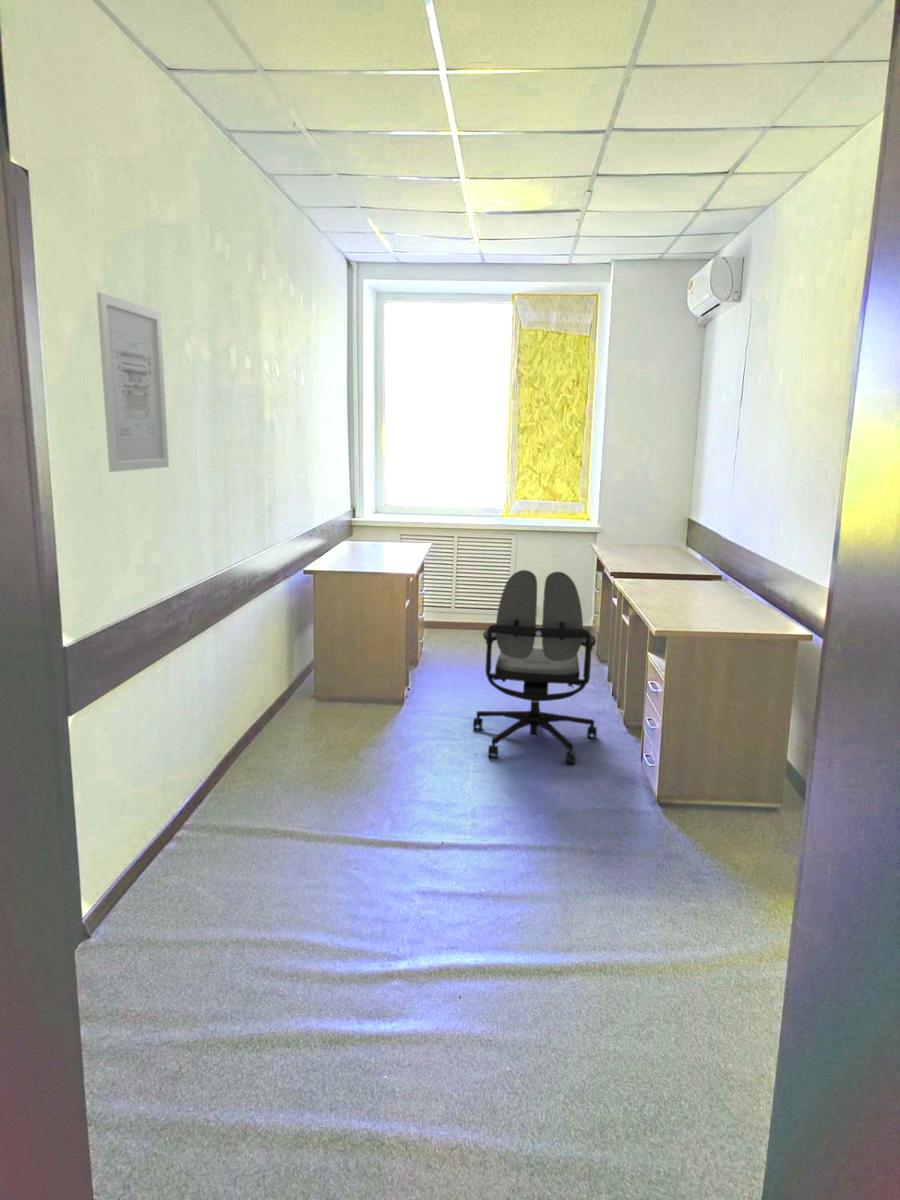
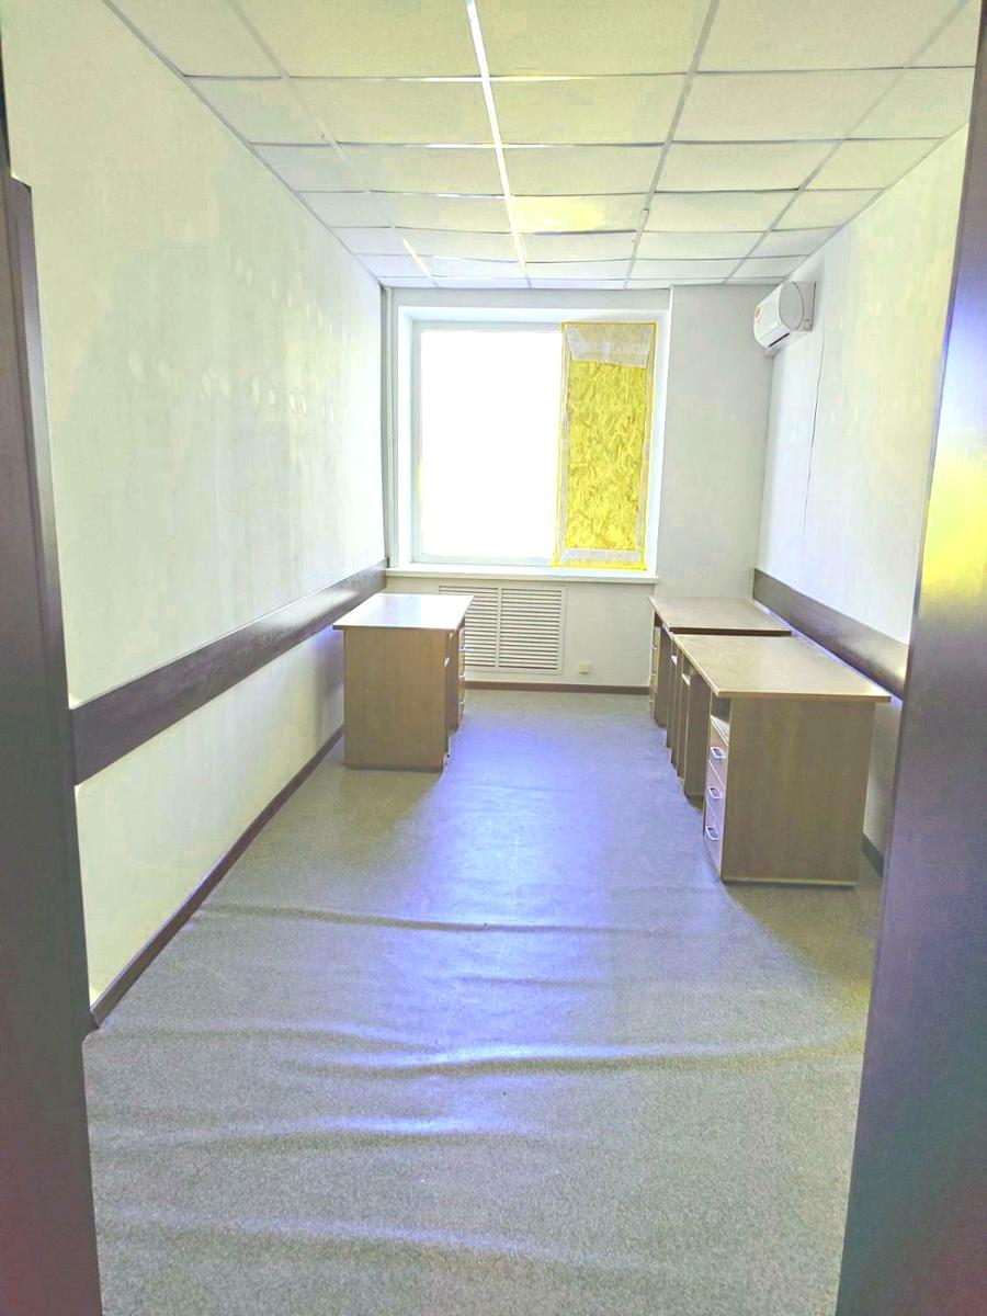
- office chair [472,569,598,765]
- wall art [96,291,170,473]
